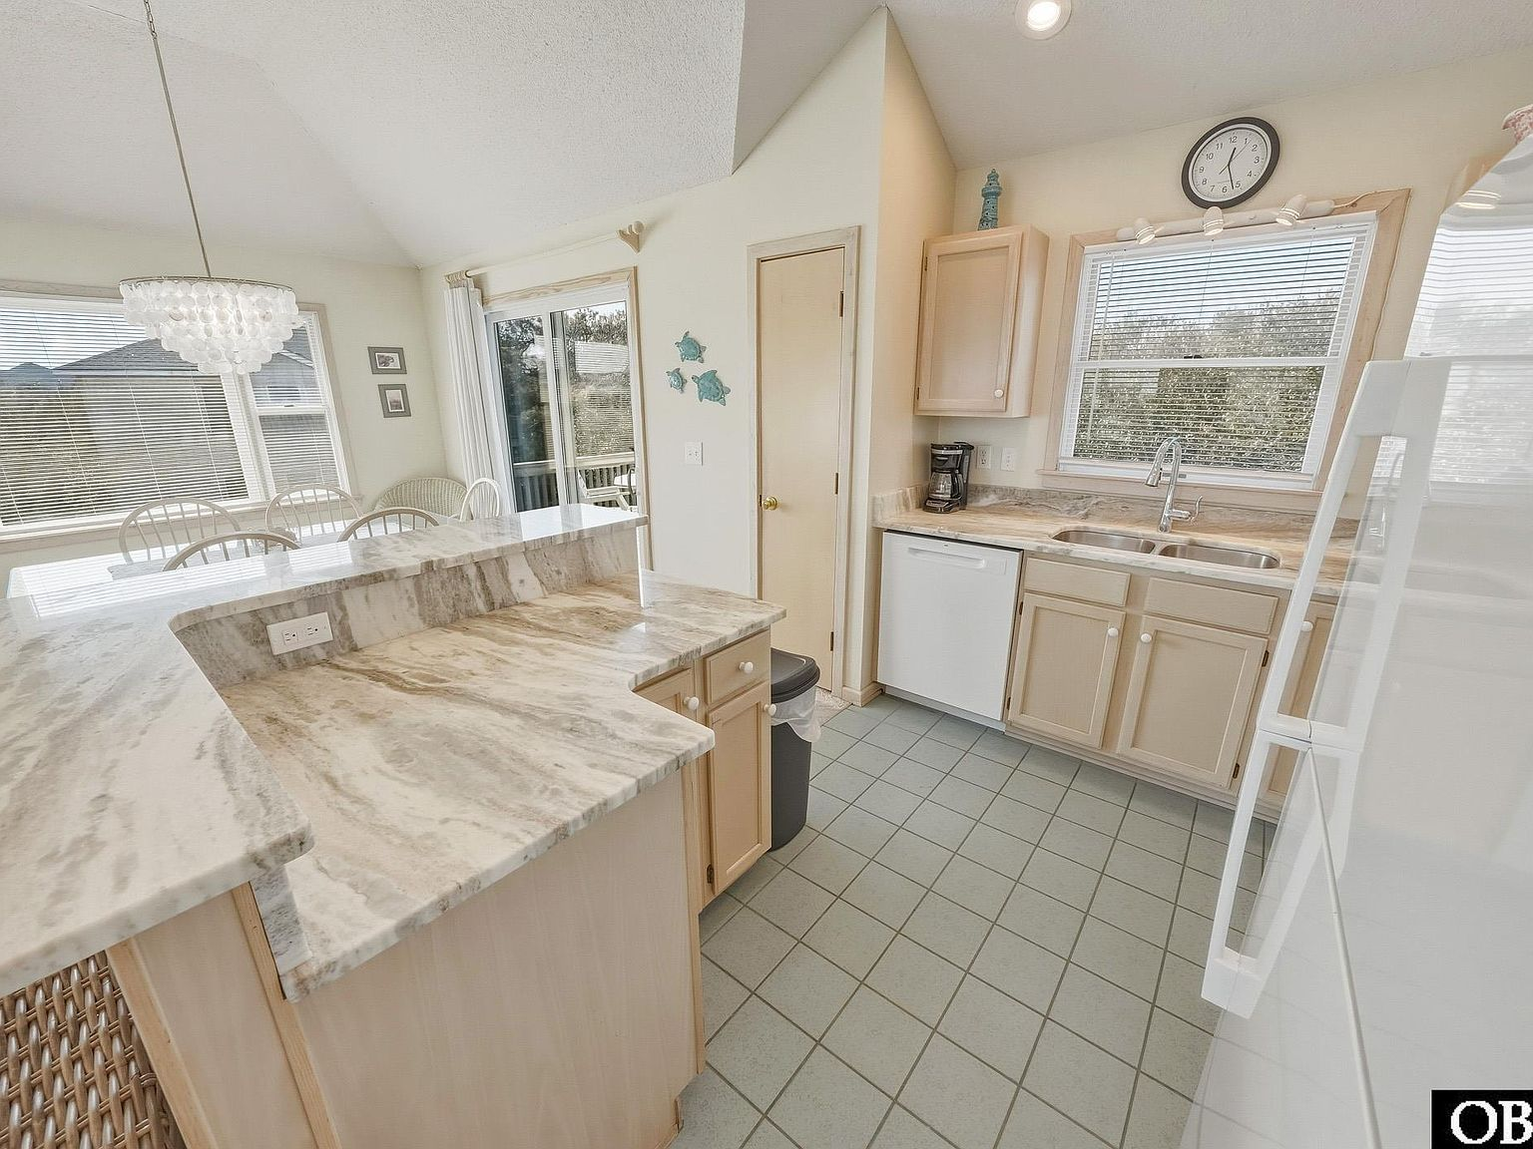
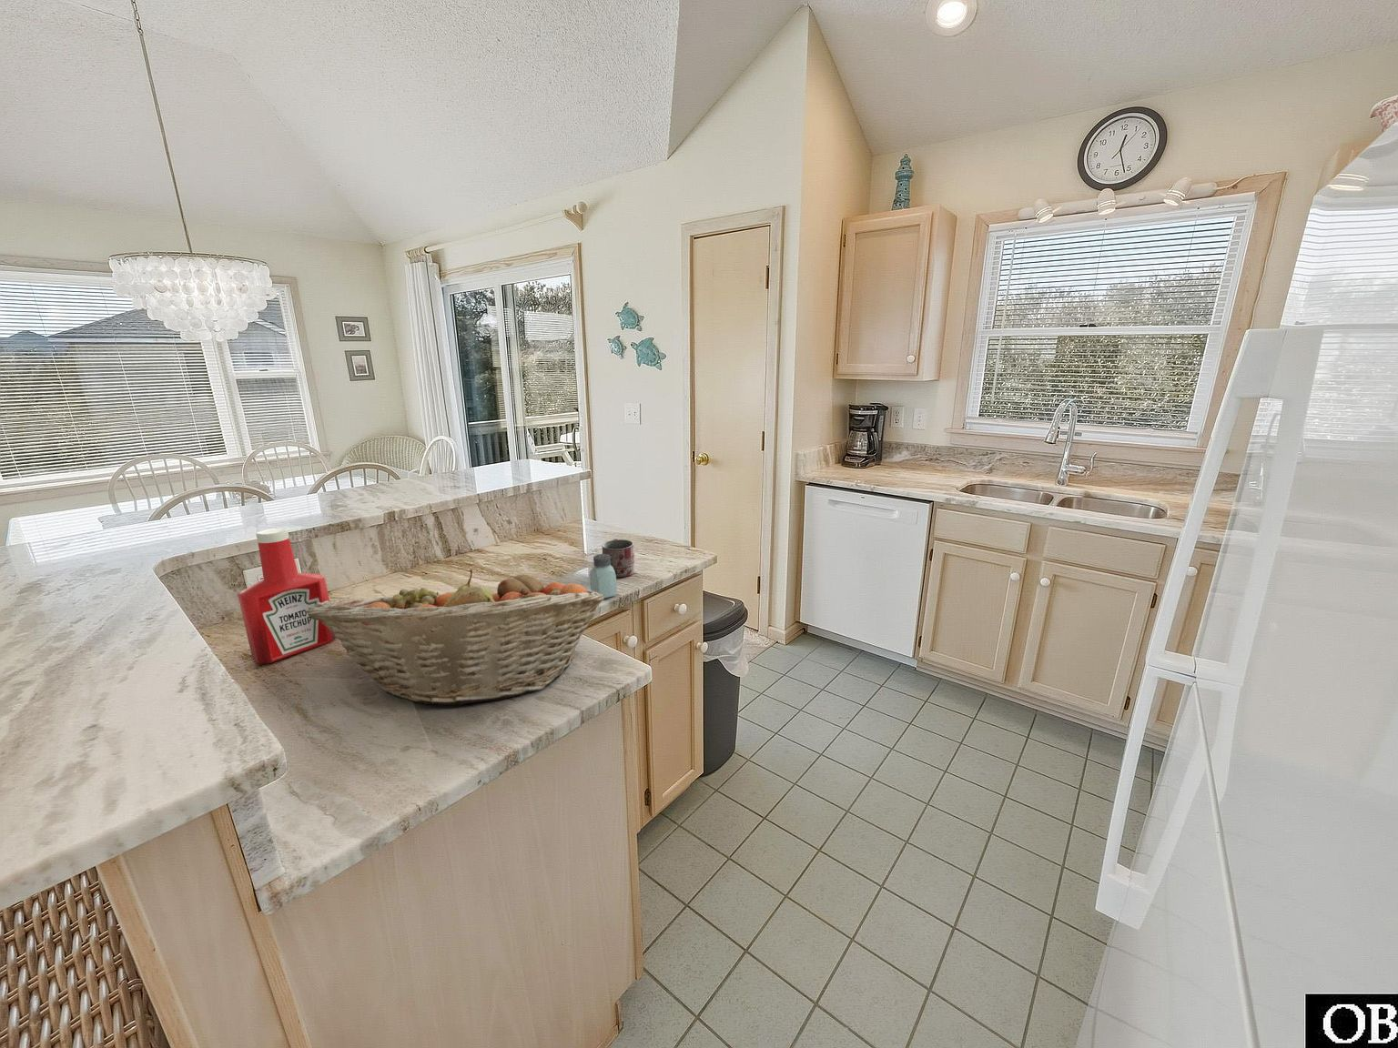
+ mug [602,537,635,578]
+ soap bottle [237,527,337,665]
+ saltshaker [589,553,618,600]
+ fruit basket [306,568,605,706]
